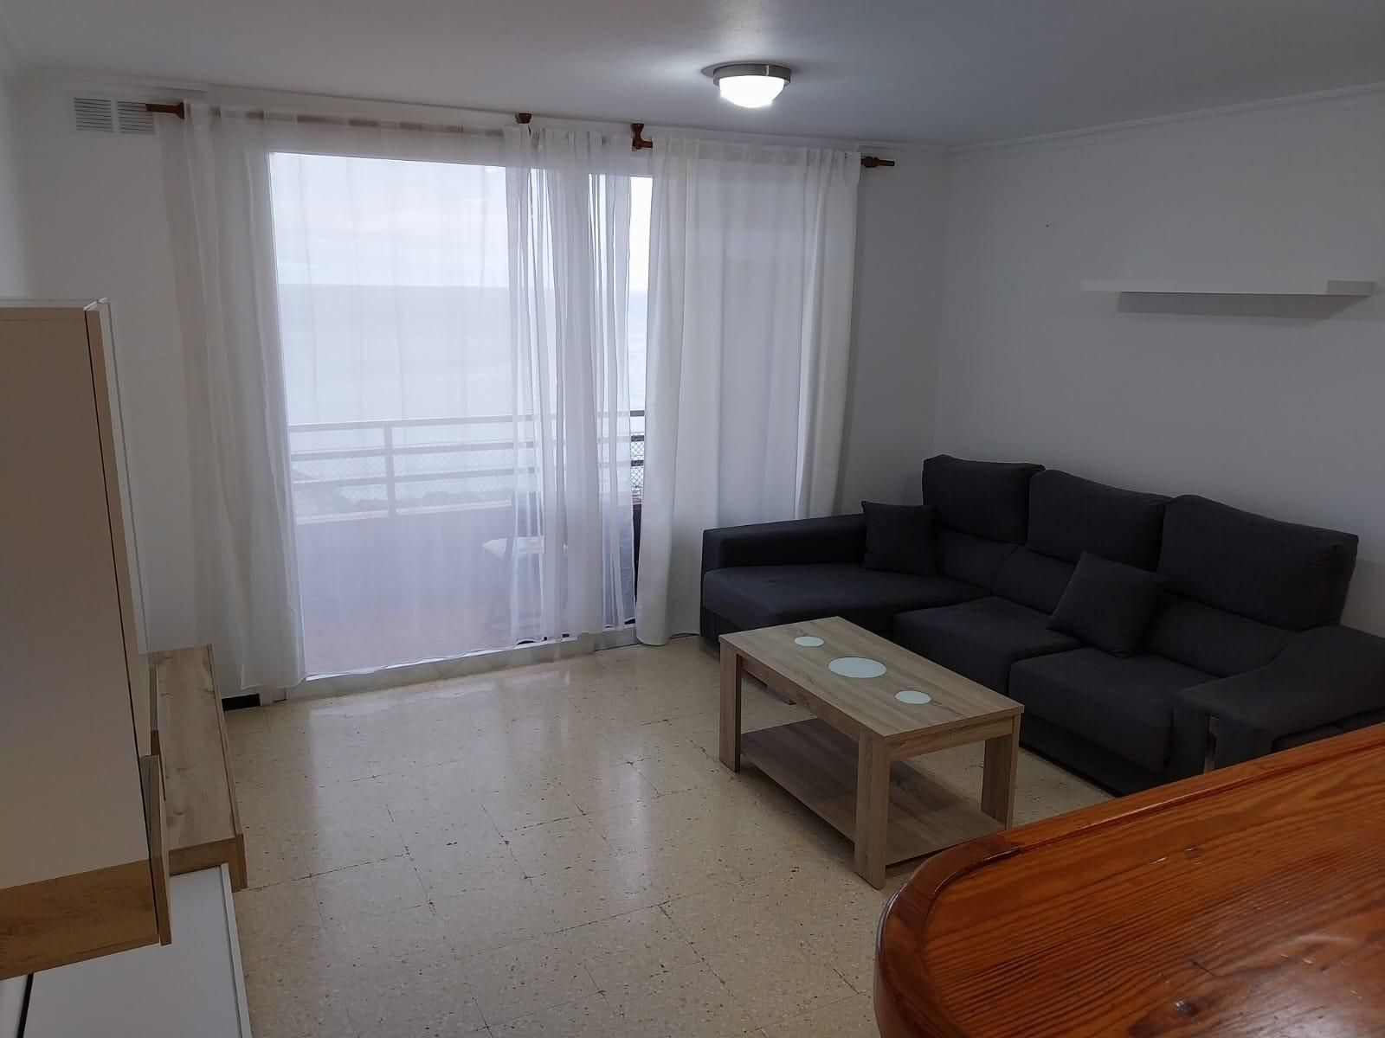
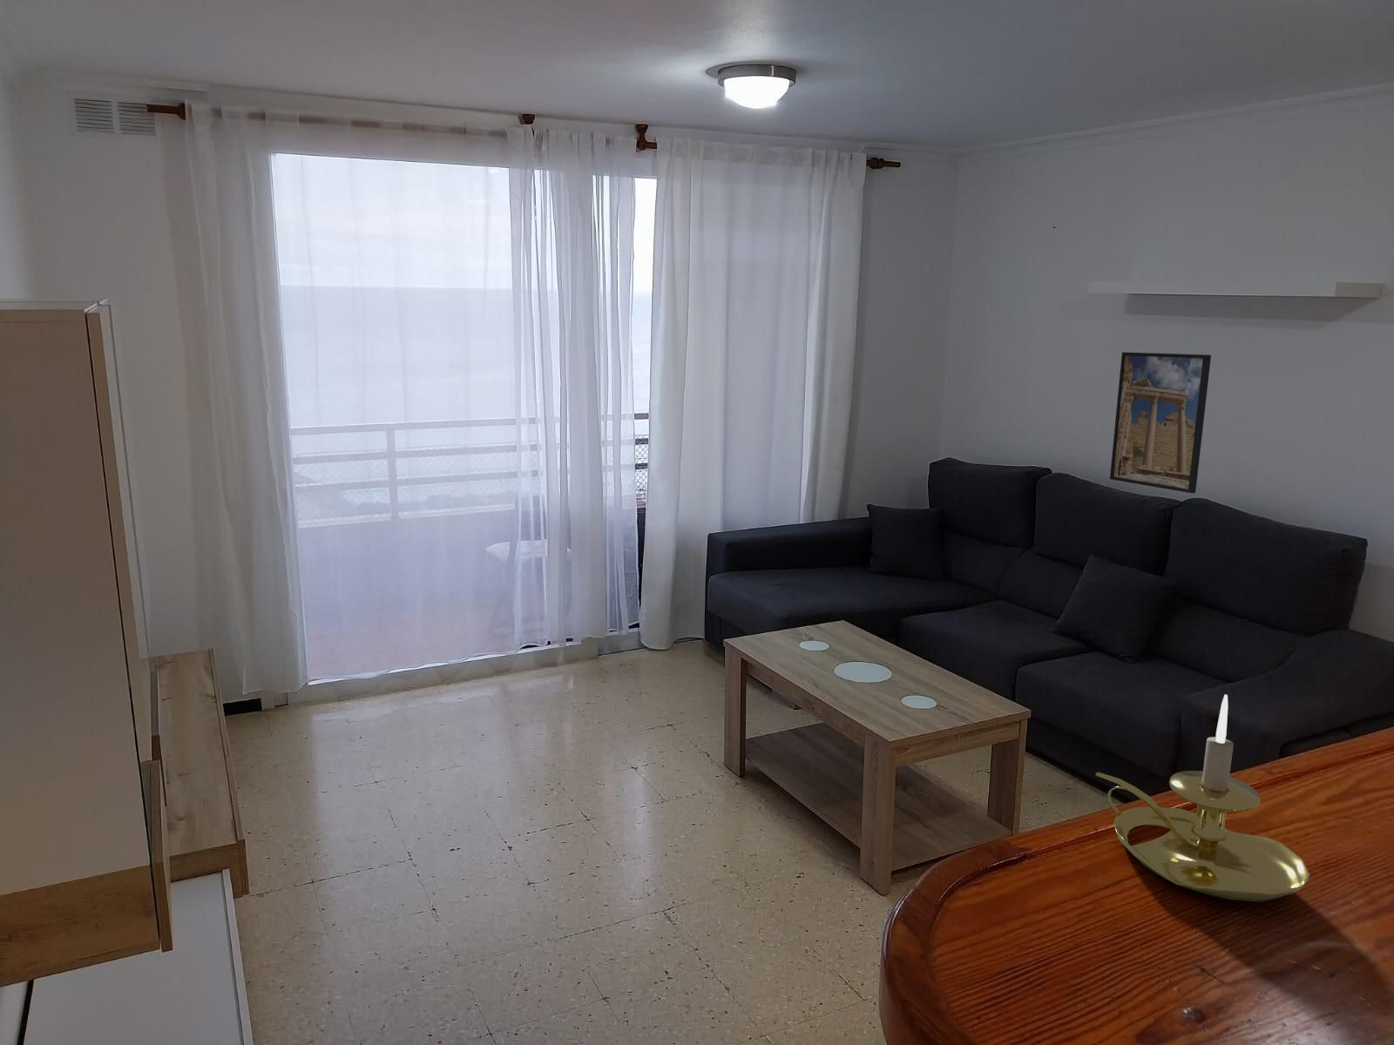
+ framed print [1109,351,1212,494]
+ candle holder [1095,694,1311,903]
